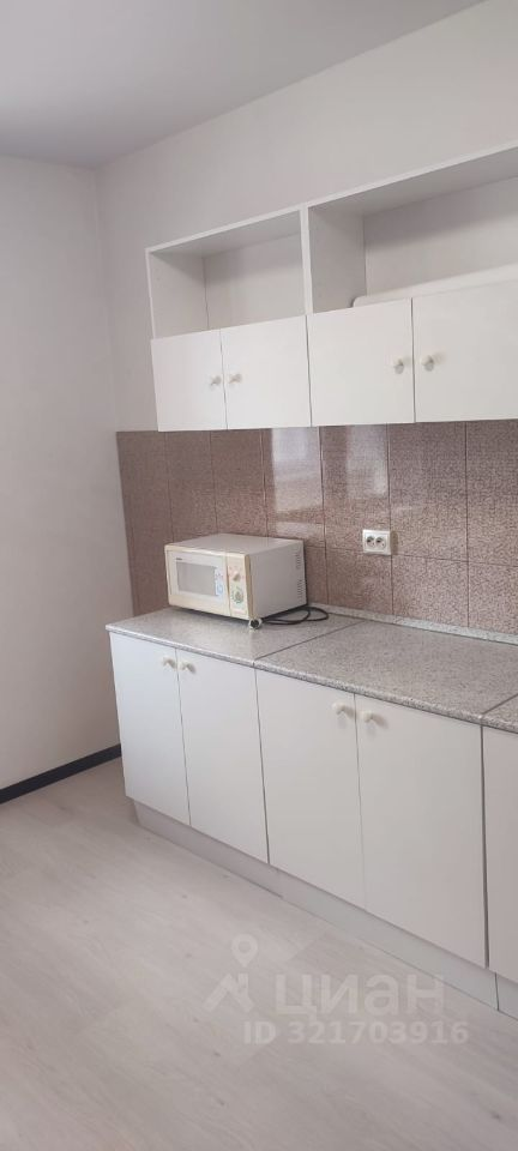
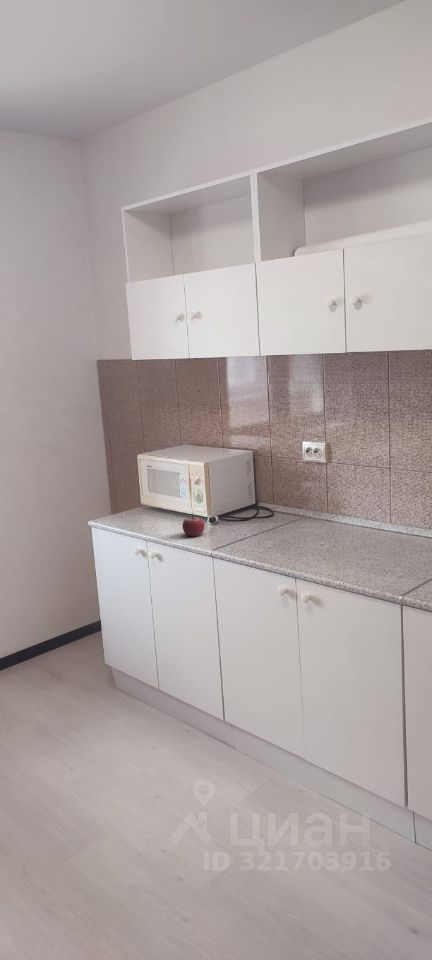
+ fruit [181,513,206,538]
